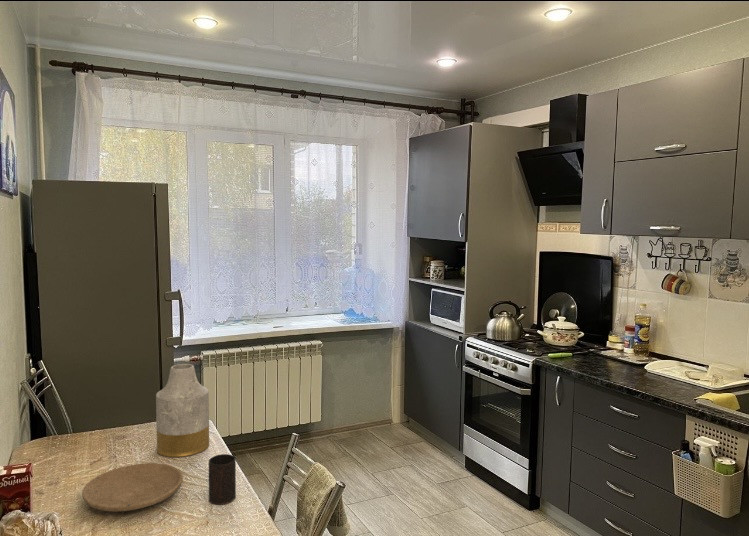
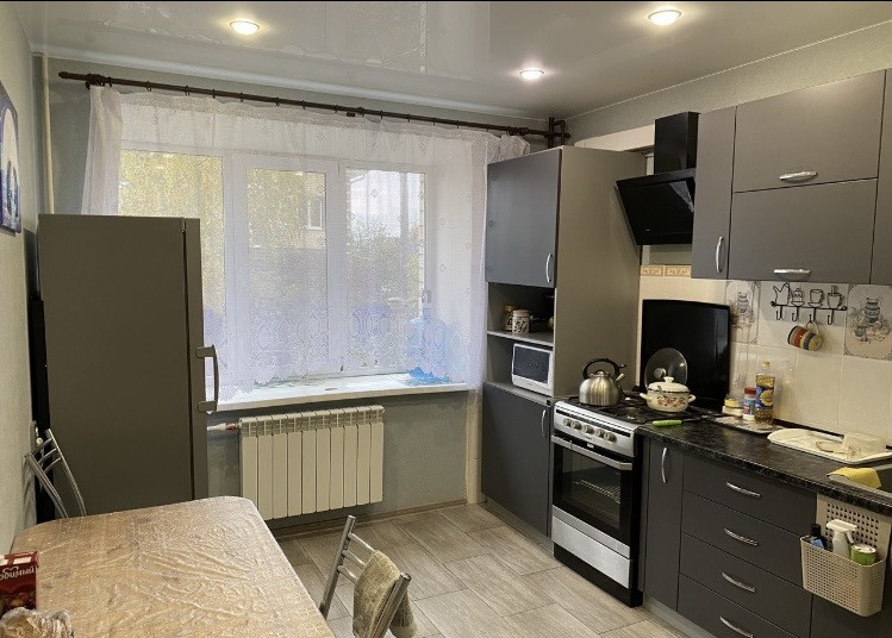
- cup [208,453,237,506]
- plate [81,462,184,513]
- vase [155,363,210,458]
